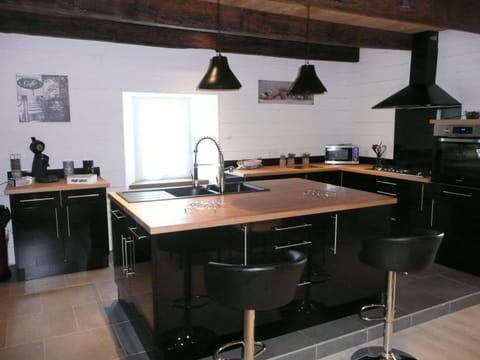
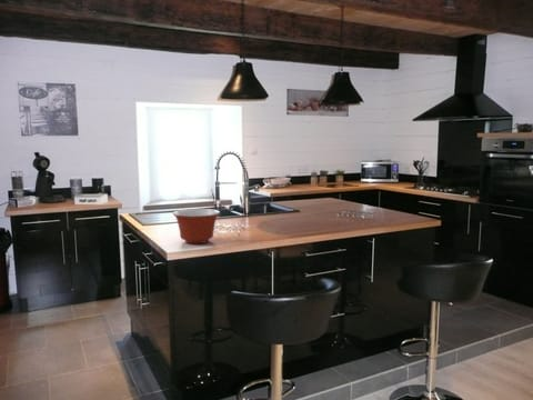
+ mixing bowl [172,208,221,244]
